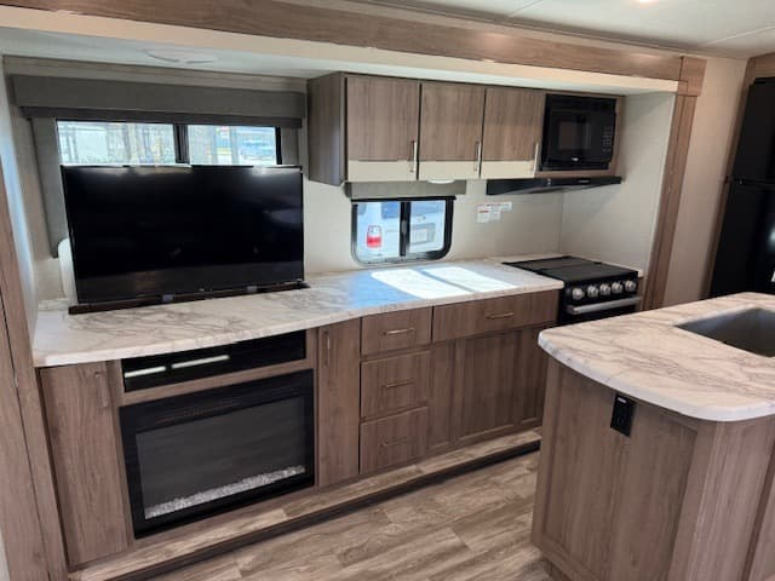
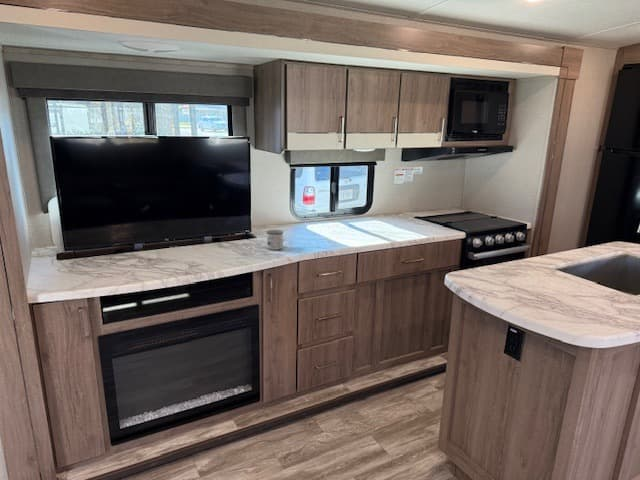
+ mug [266,229,284,251]
